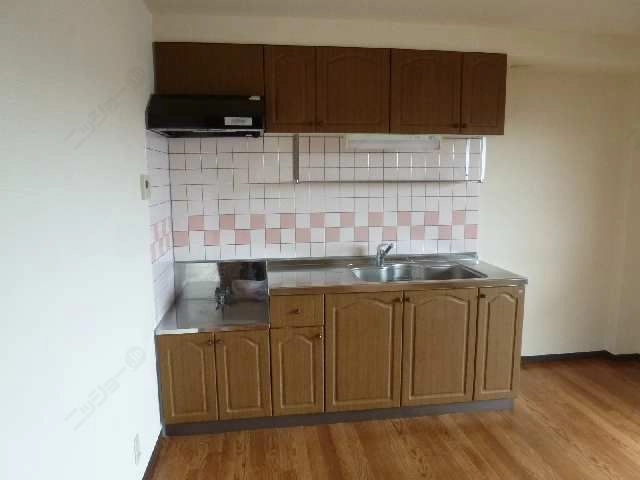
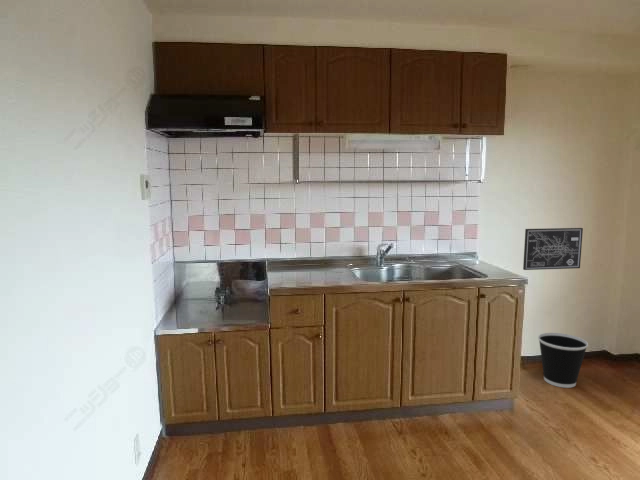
+ wall art [522,227,584,271]
+ wastebasket [537,332,589,389]
